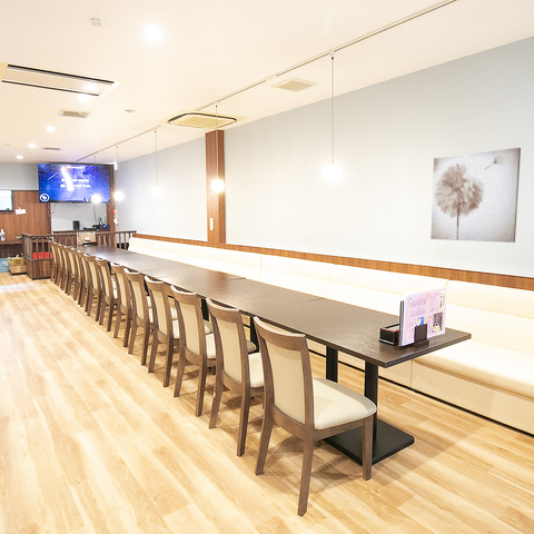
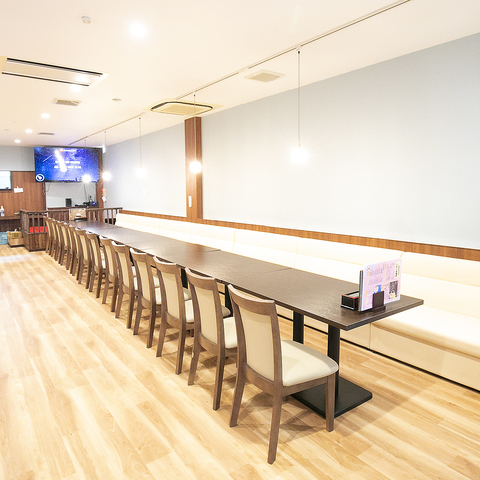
- wall art [429,147,522,244]
